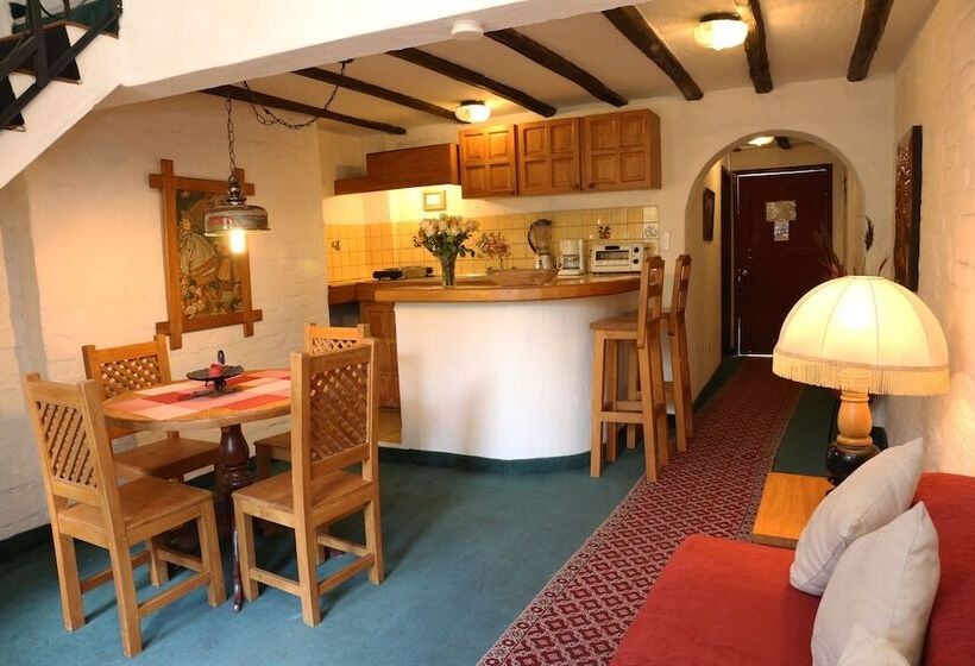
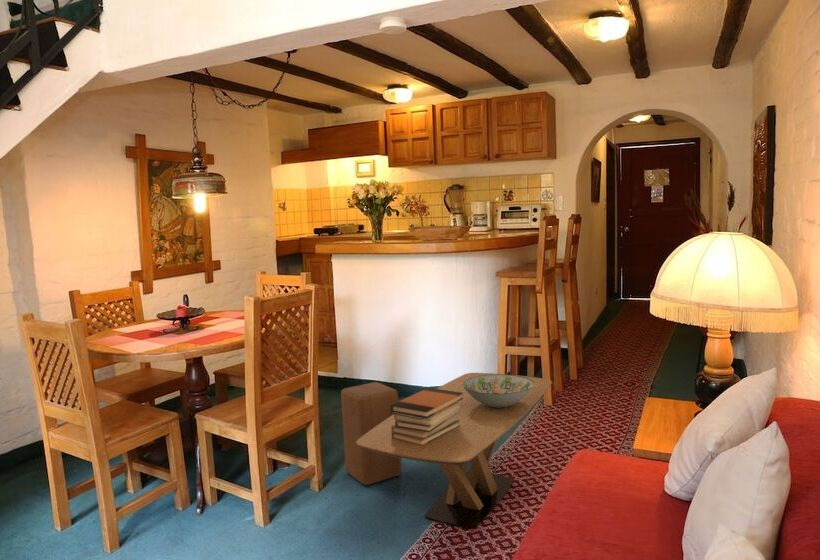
+ book stack [390,387,463,446]
+ decorative bowl [462,373,534,408]
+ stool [340,381,403,486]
+ coffee table [356,372,553,529]
